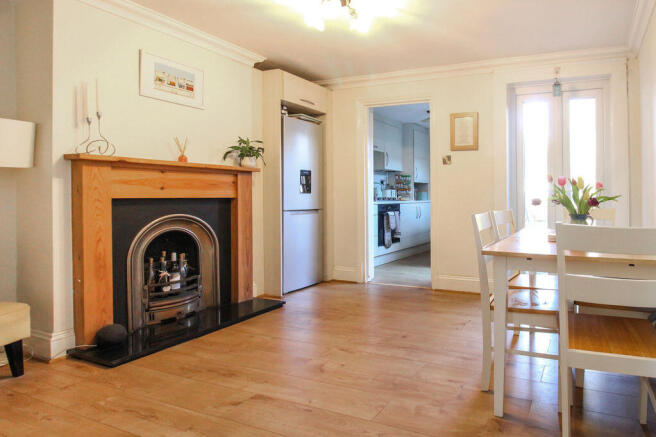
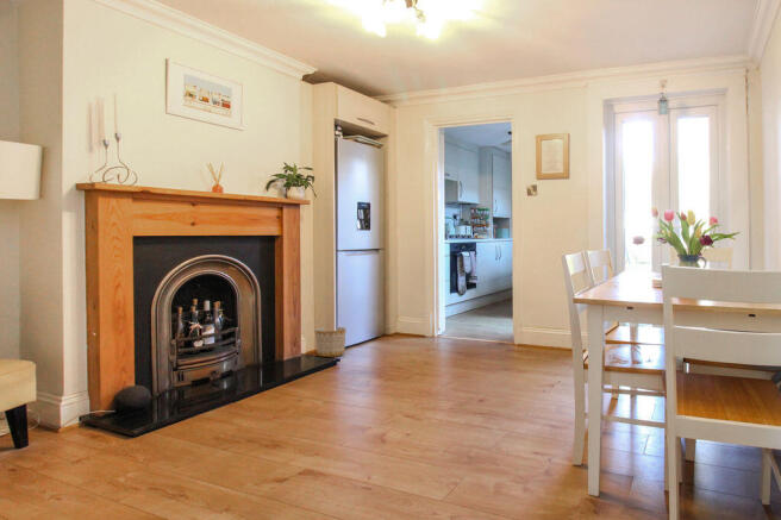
+ planter [314,326,348,358]
